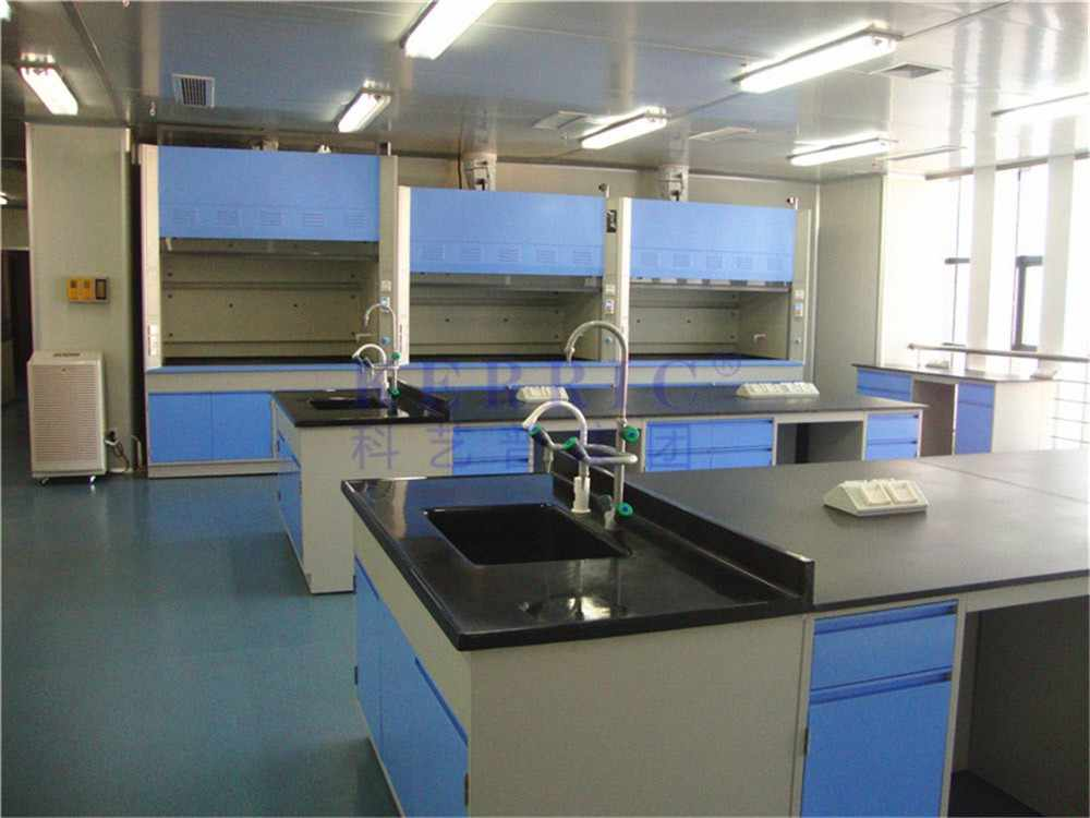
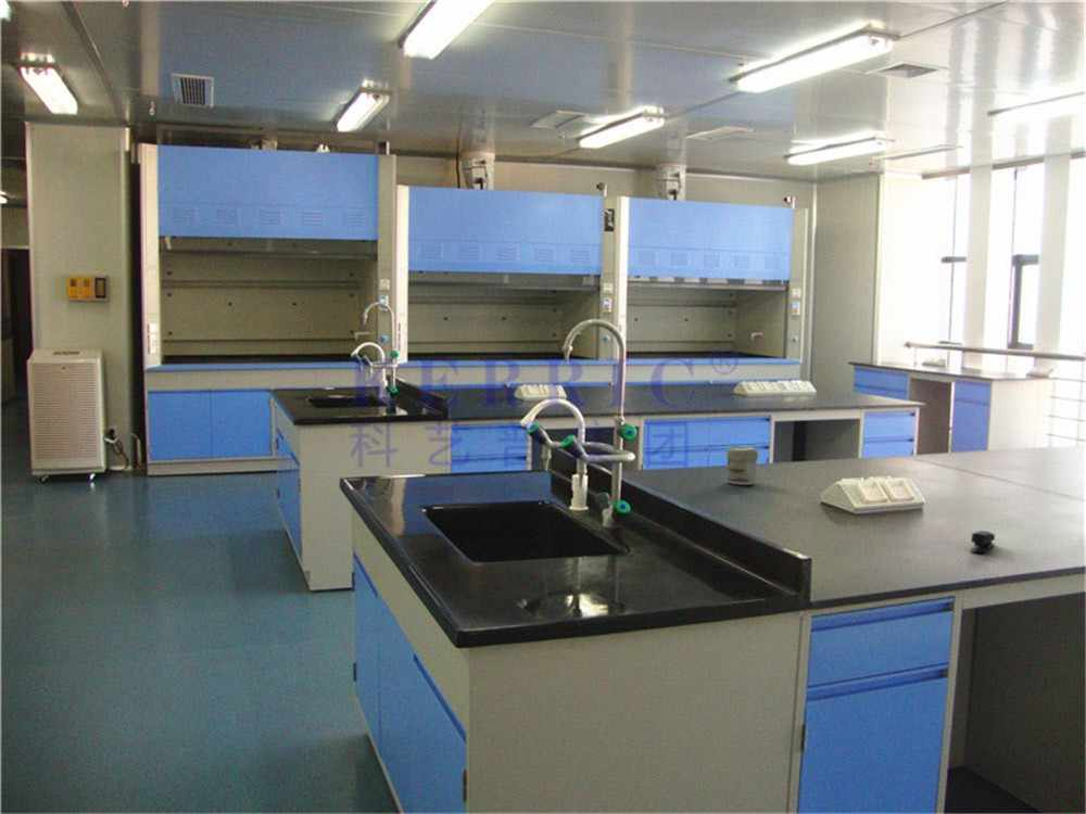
+ jar [725,445,759,486]
+ stapler [969,530,996,554]
